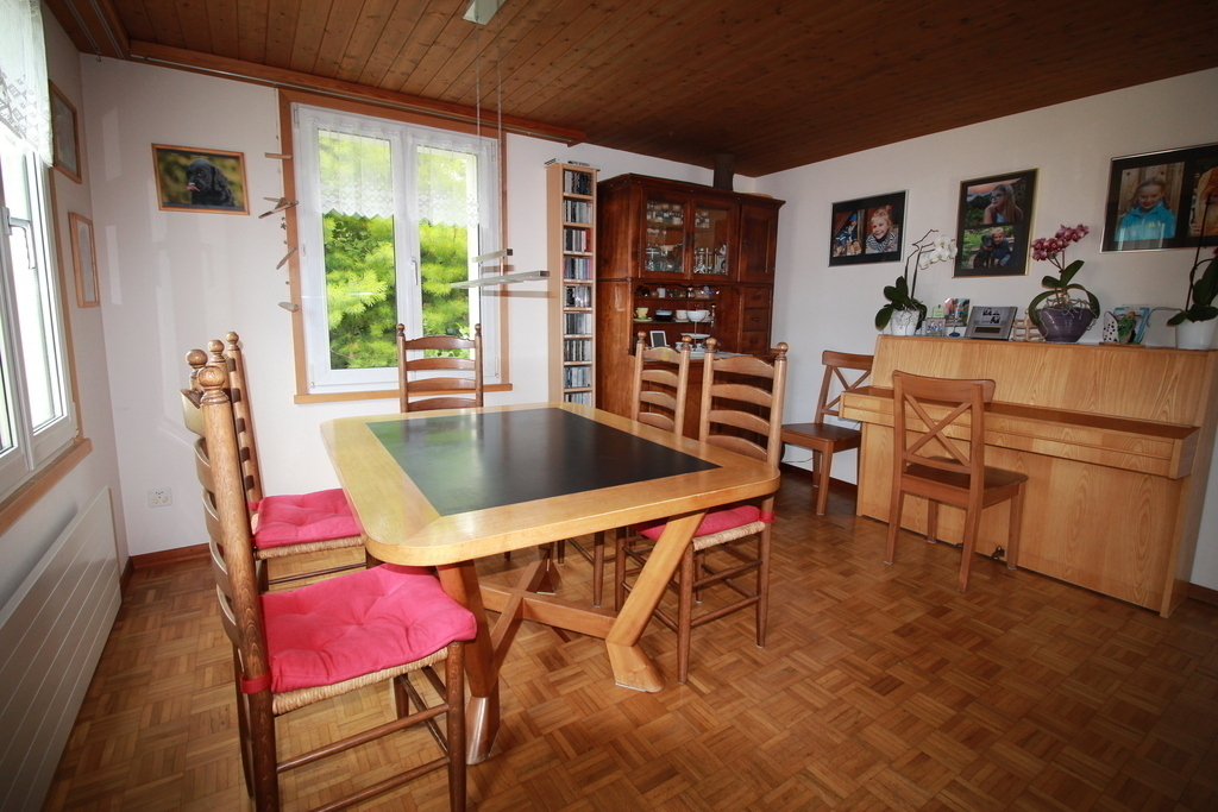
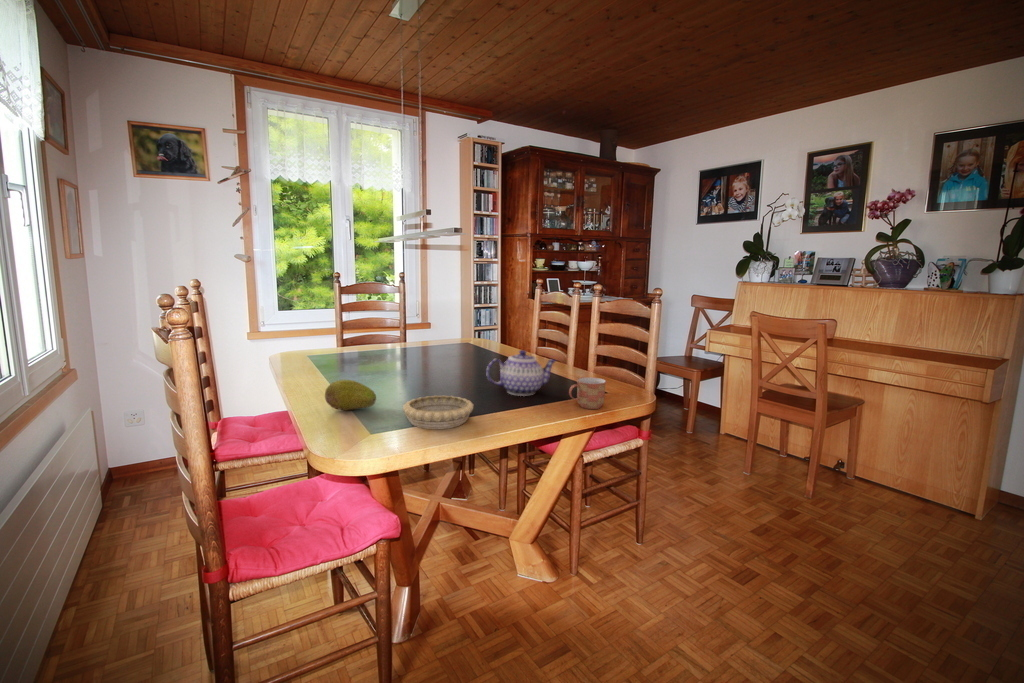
+ fruit [324,379,377,411]
+ mug [568,376,607,410]
+ teapot [485,349,557,397]
+ decorative bowl [402,394,475,430]
